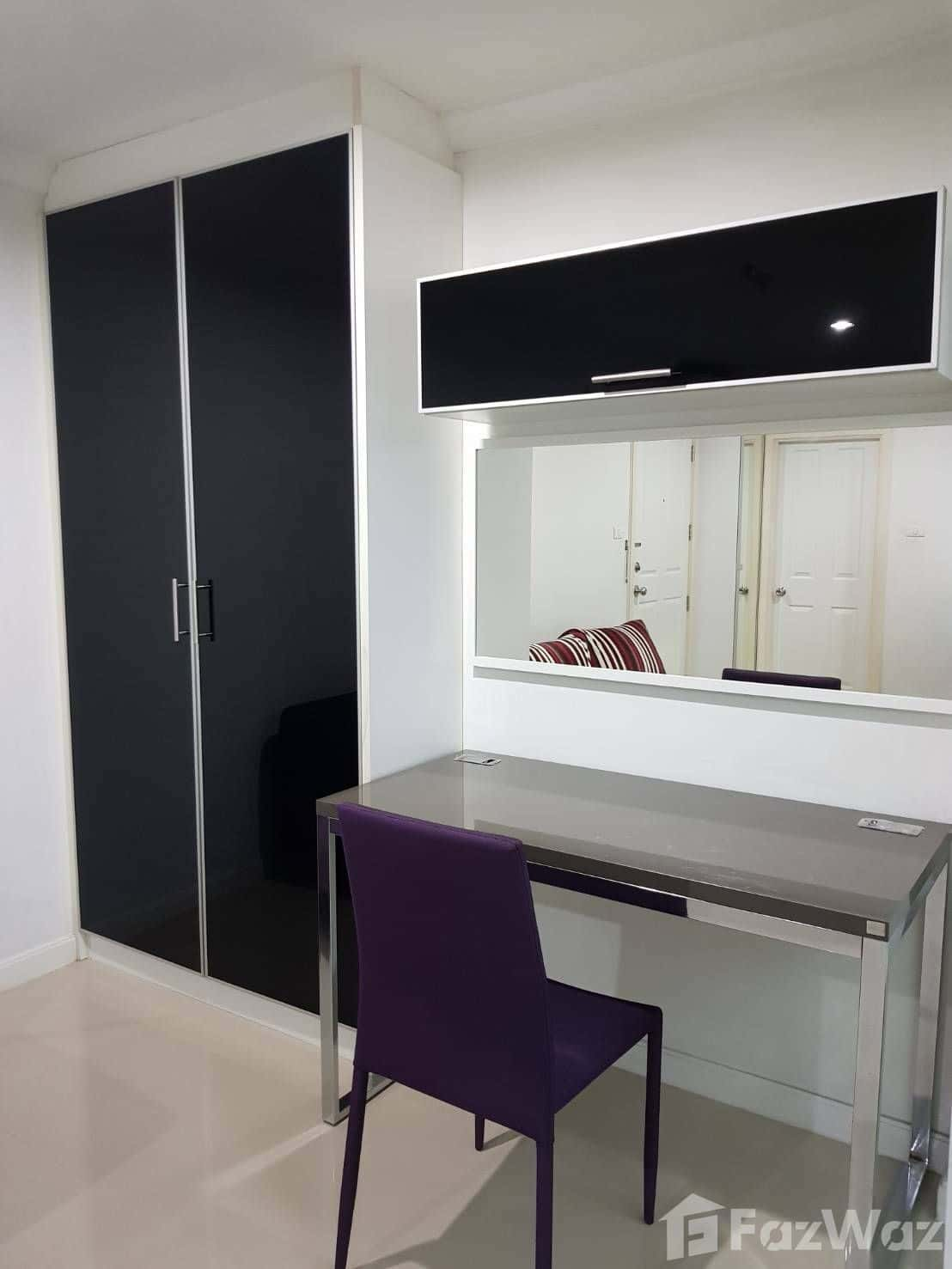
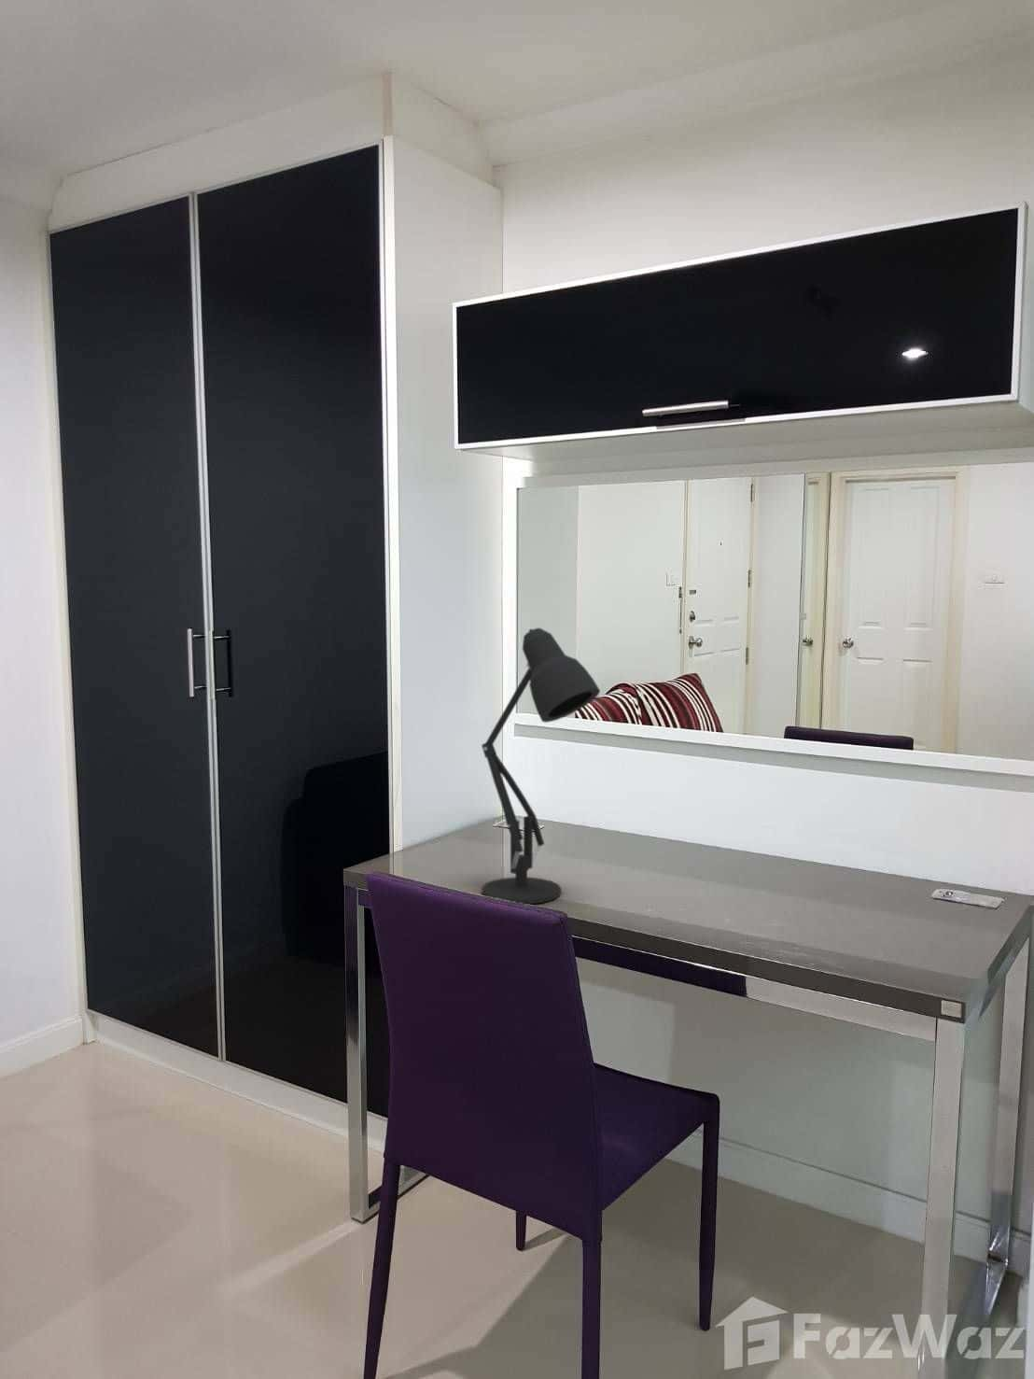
+ desk lamp [480,627,601,905]
